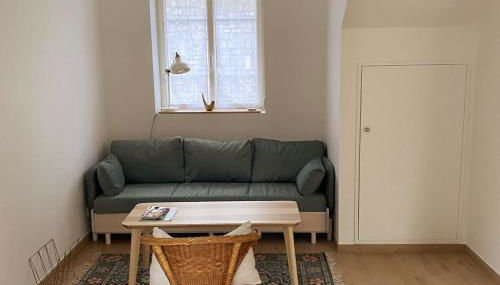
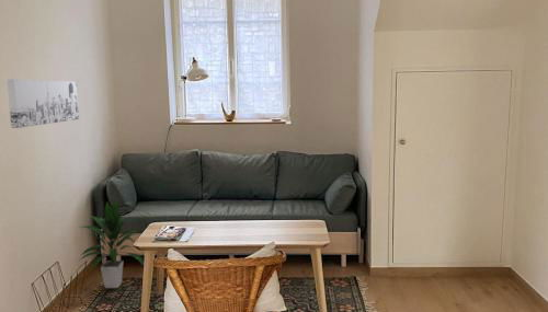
+ indoor plant [77,197,145,289]
+ wall art [5,78,80,129]
